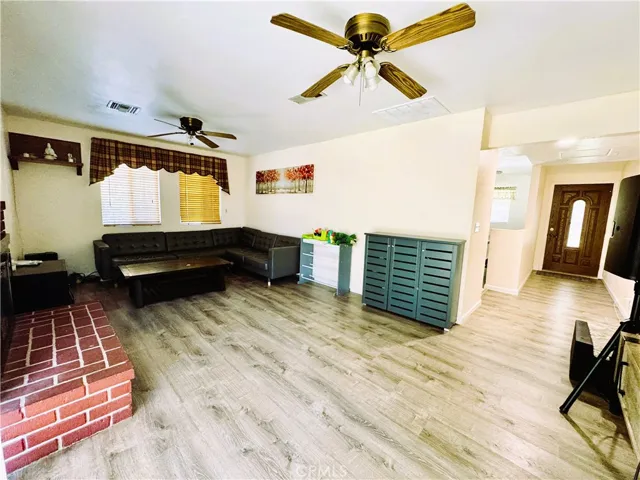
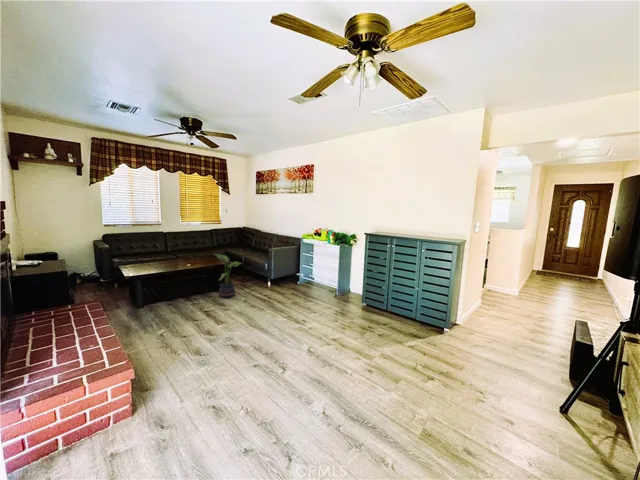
+ potted plant [213,253,243,299]
